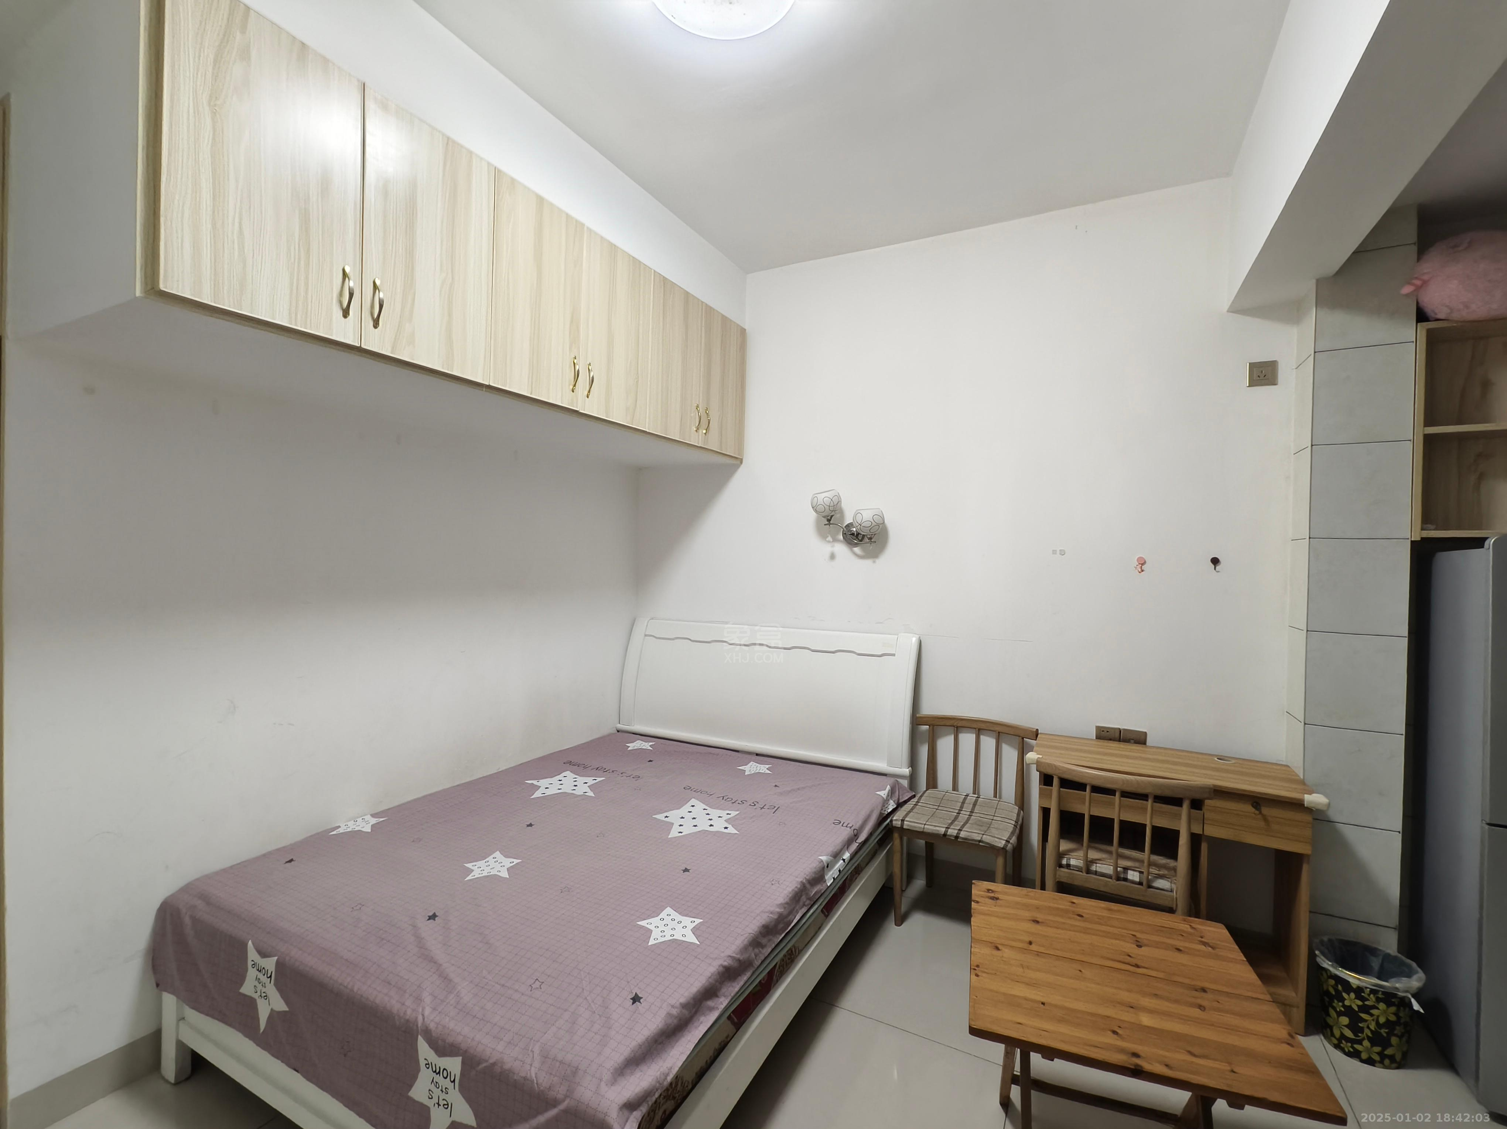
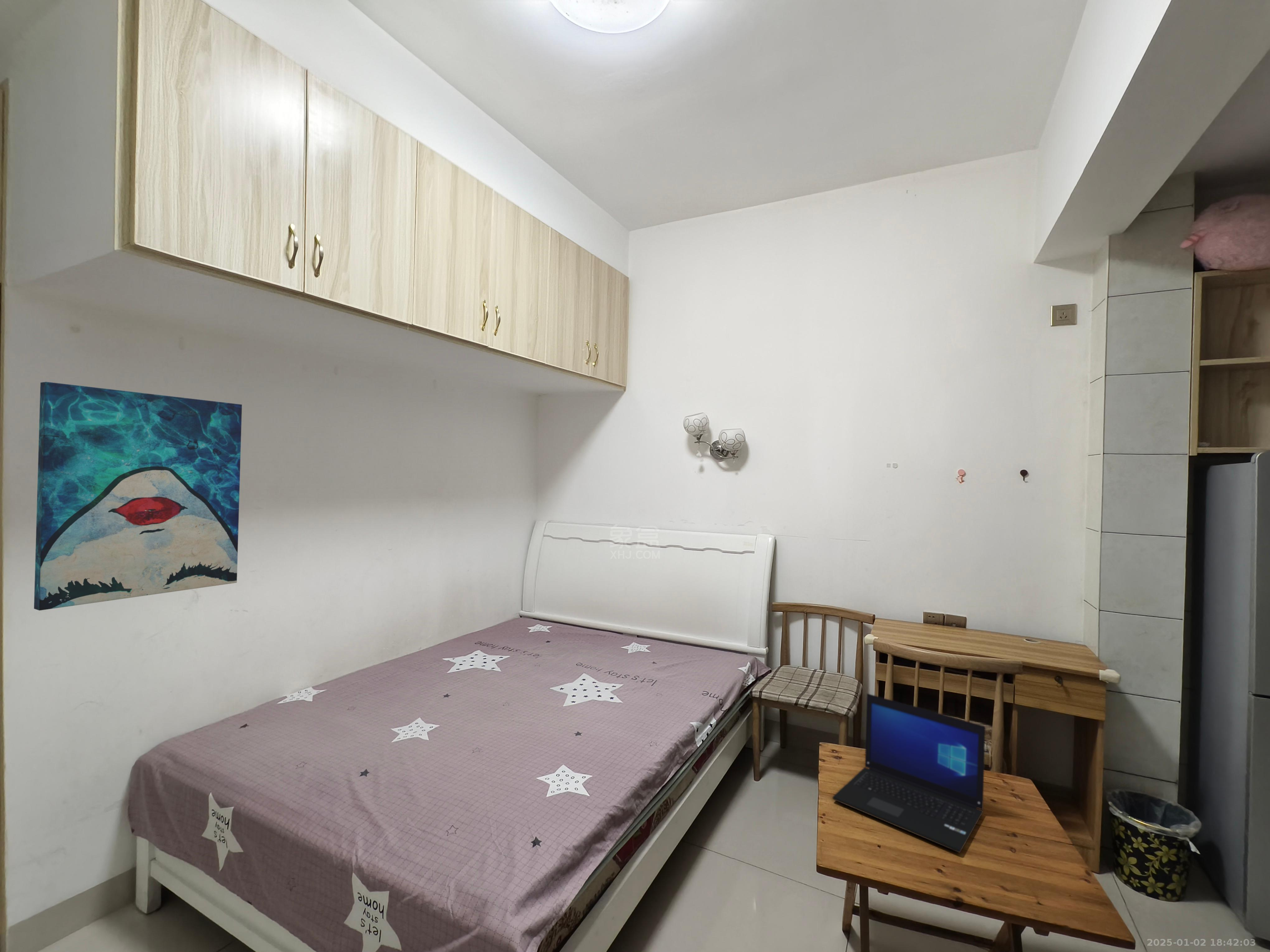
+ laptop [832,693,985,853]
+ wall art [34,381,242,611]
